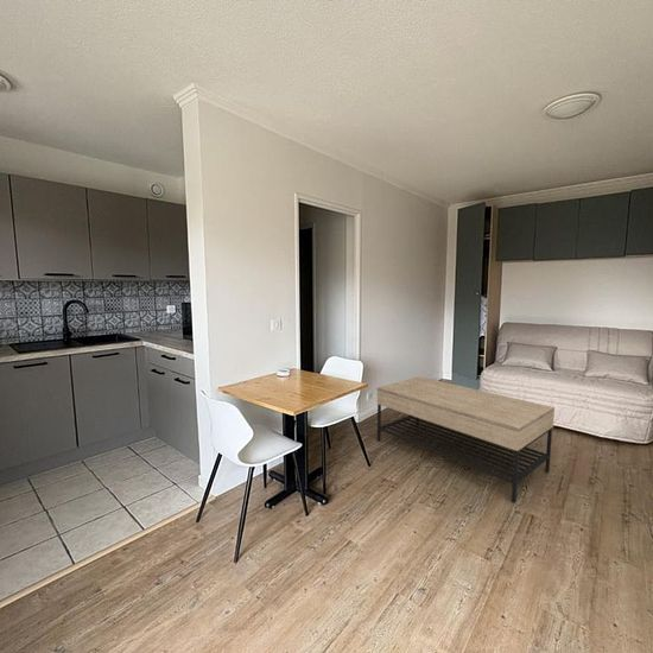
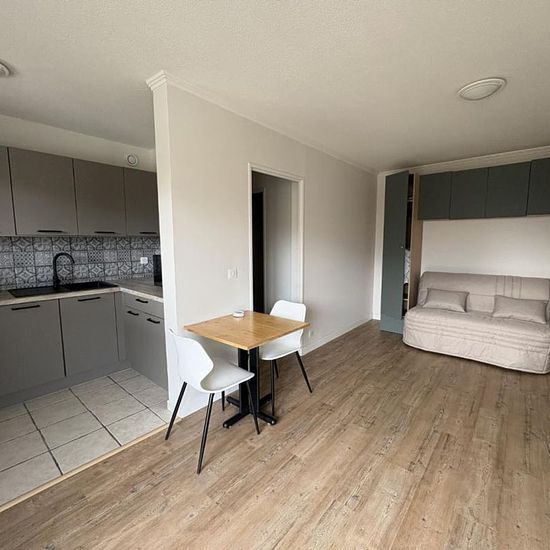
- coffee table [376,375,556,503]
